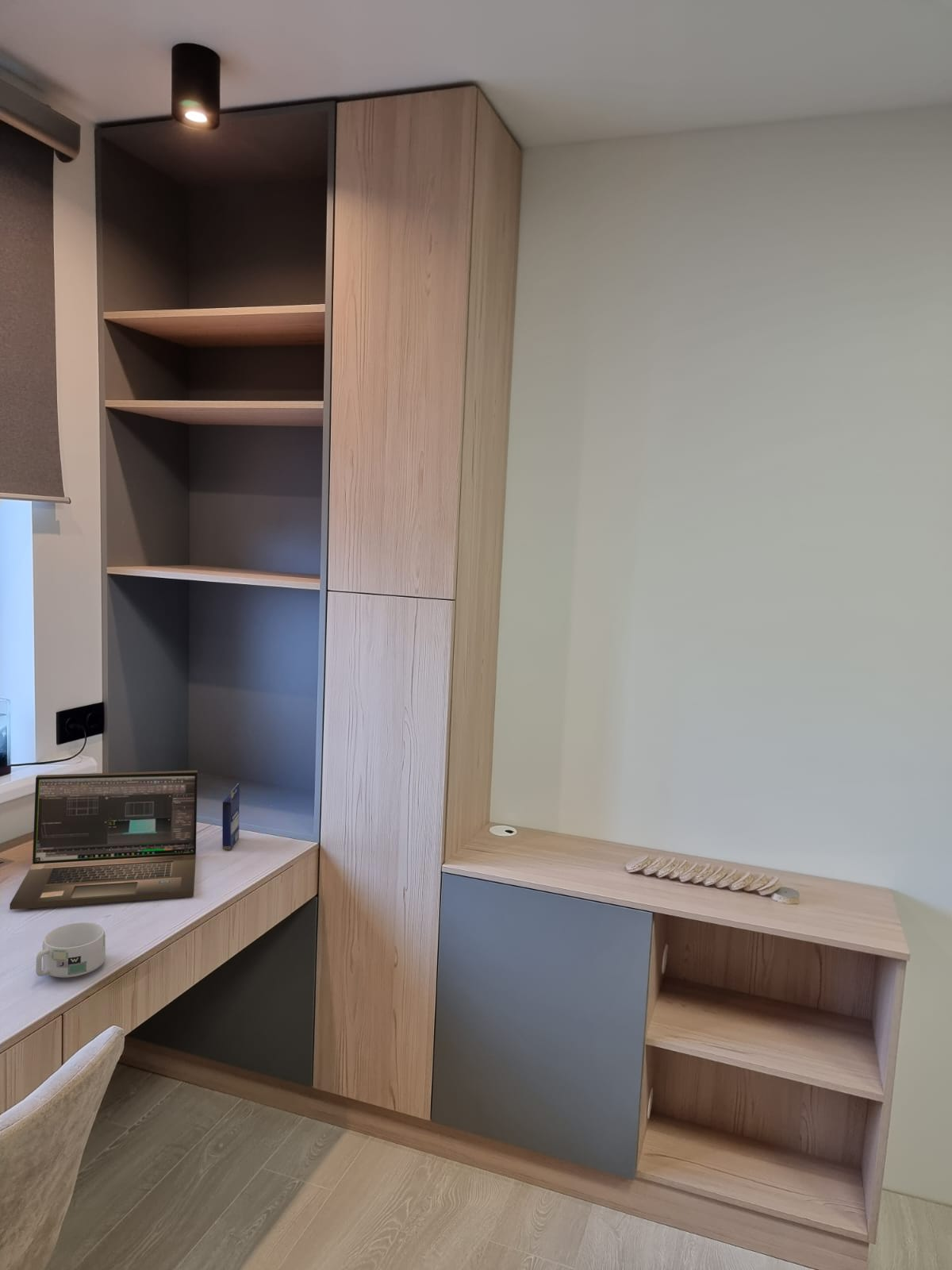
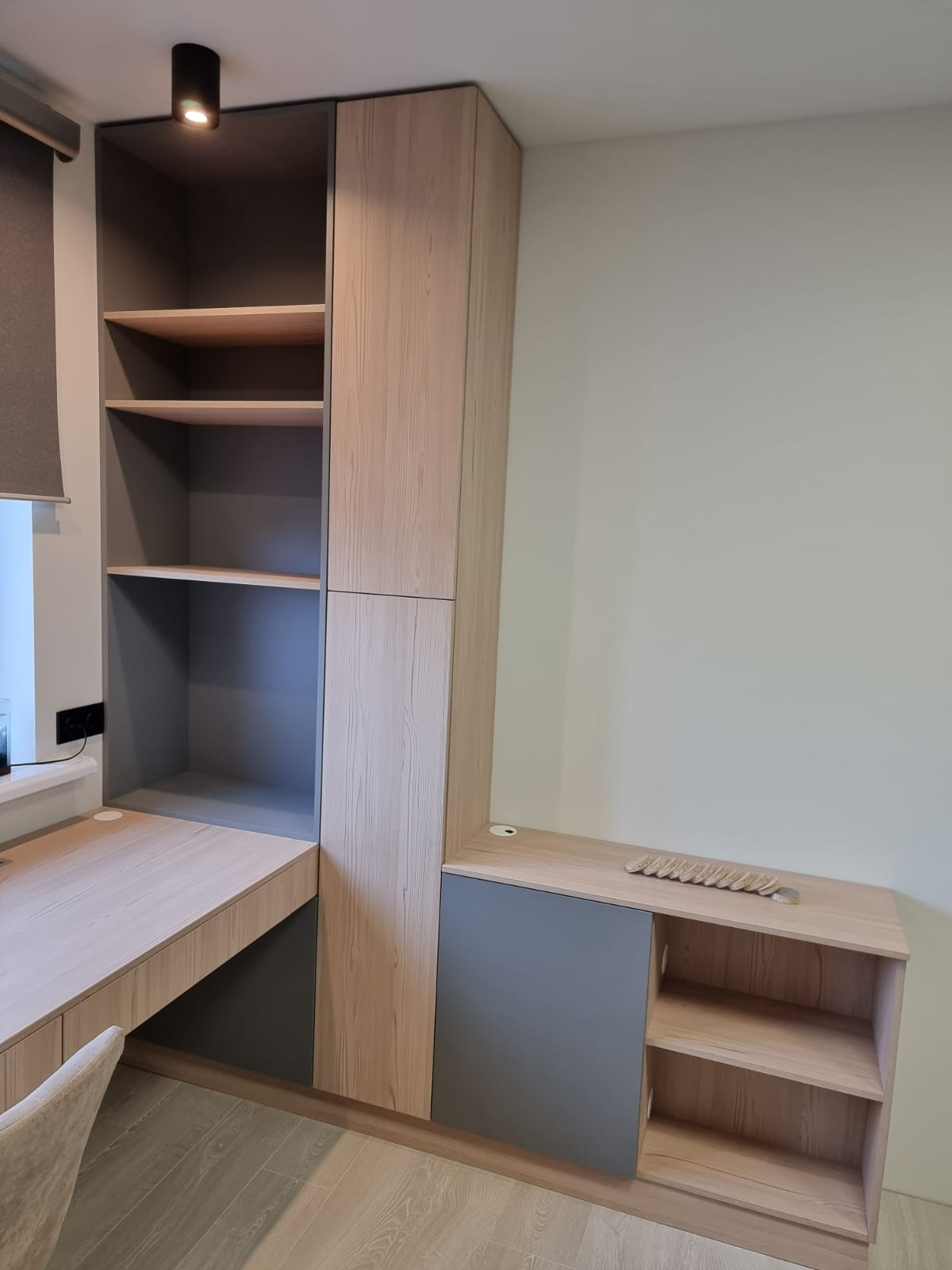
- mug [35,922,106,979]
- laptop [9,769,198,910]
- small box [221,783,240,850]
